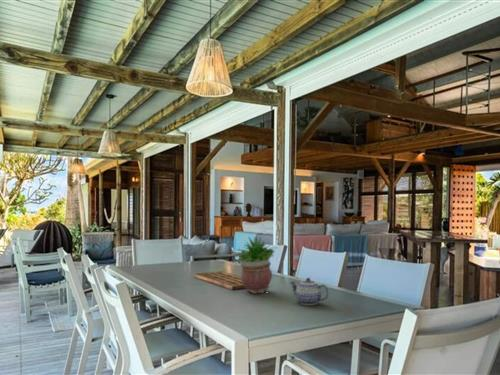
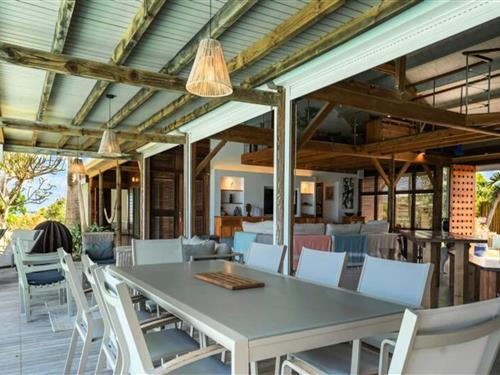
- potted plant [232,235,278,295]
- teapot [289,277,330,306]
